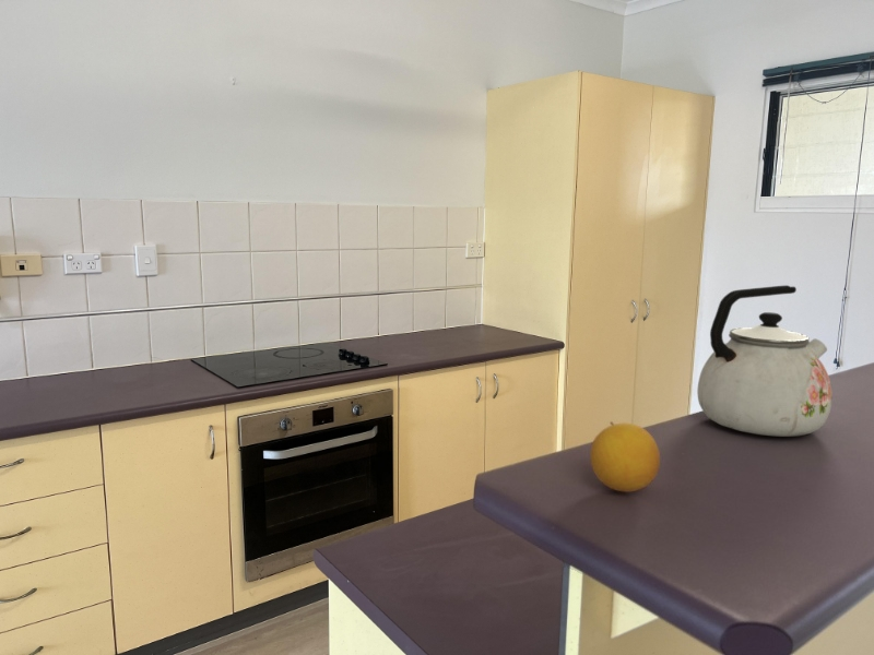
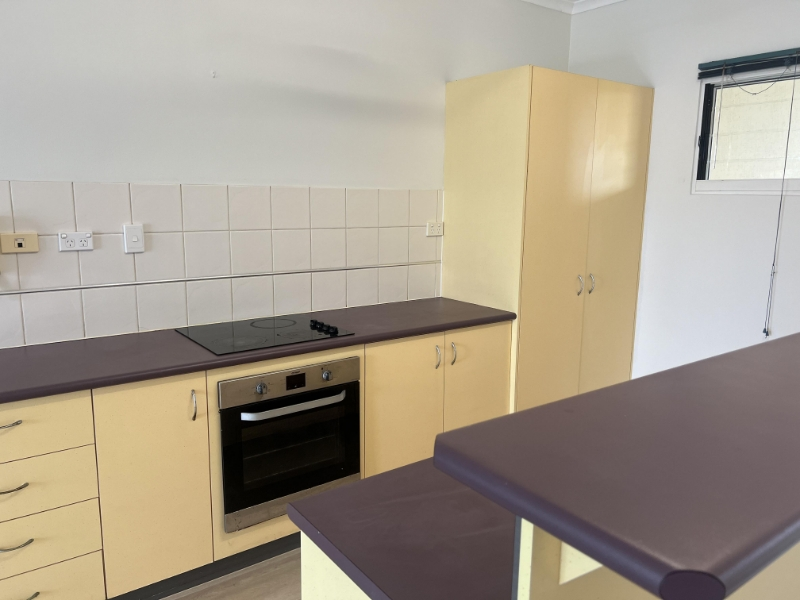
- kettle [696,284,832,438]
- fruit [589,420,661,493]
